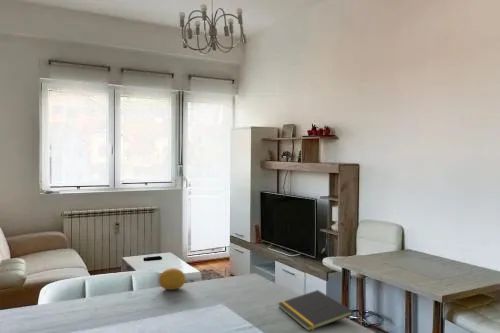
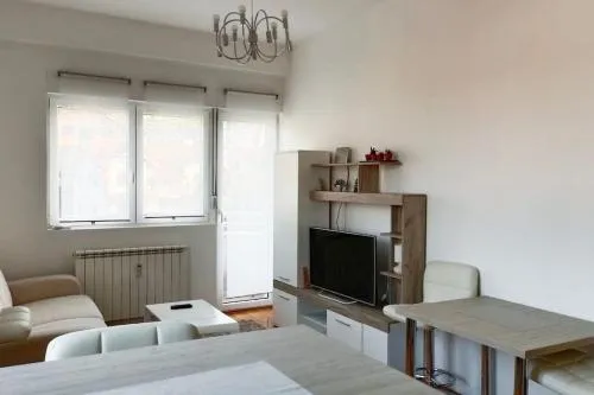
- fruit [158,267,187,291]
- notepad [277,289,354,332]
